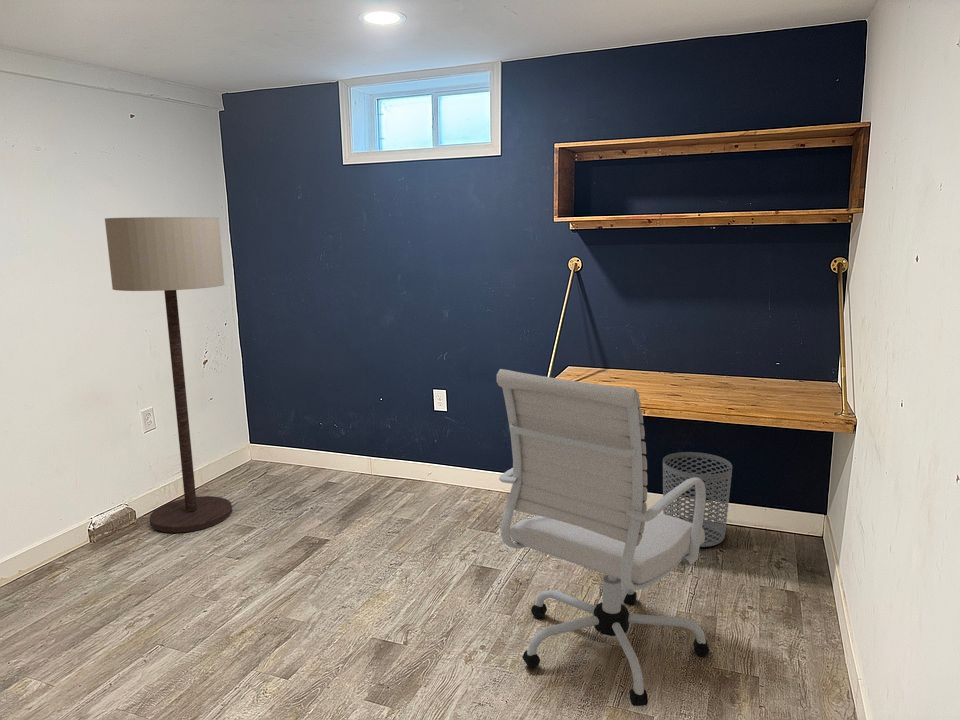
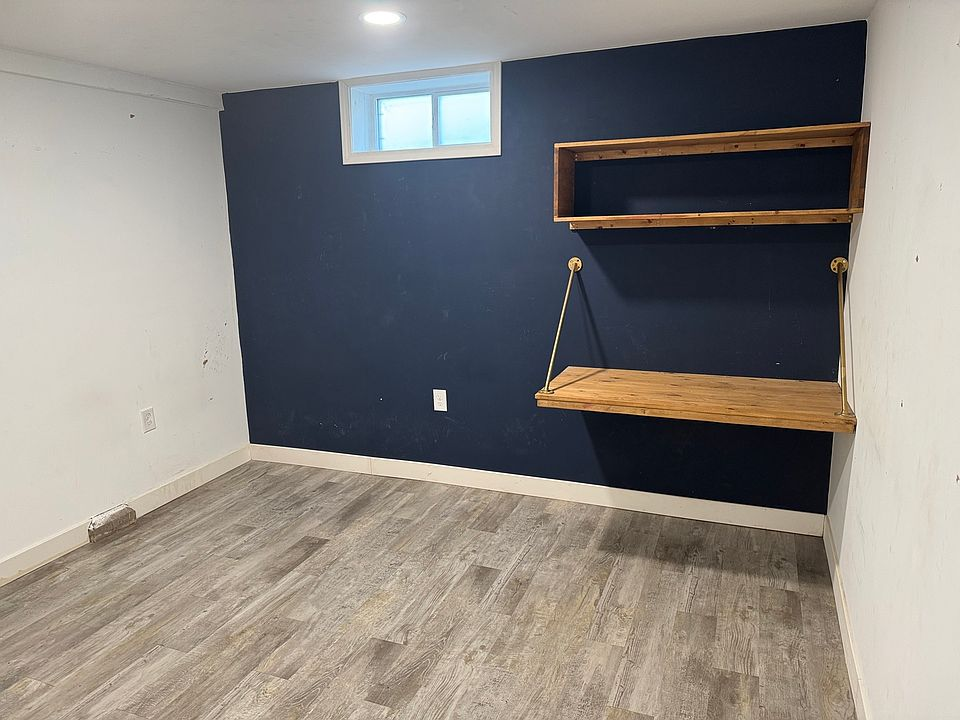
- waste bin [662,451,733,548]
- office chair [496,368,710,707]
- floor lamp [104,216,233,534]
